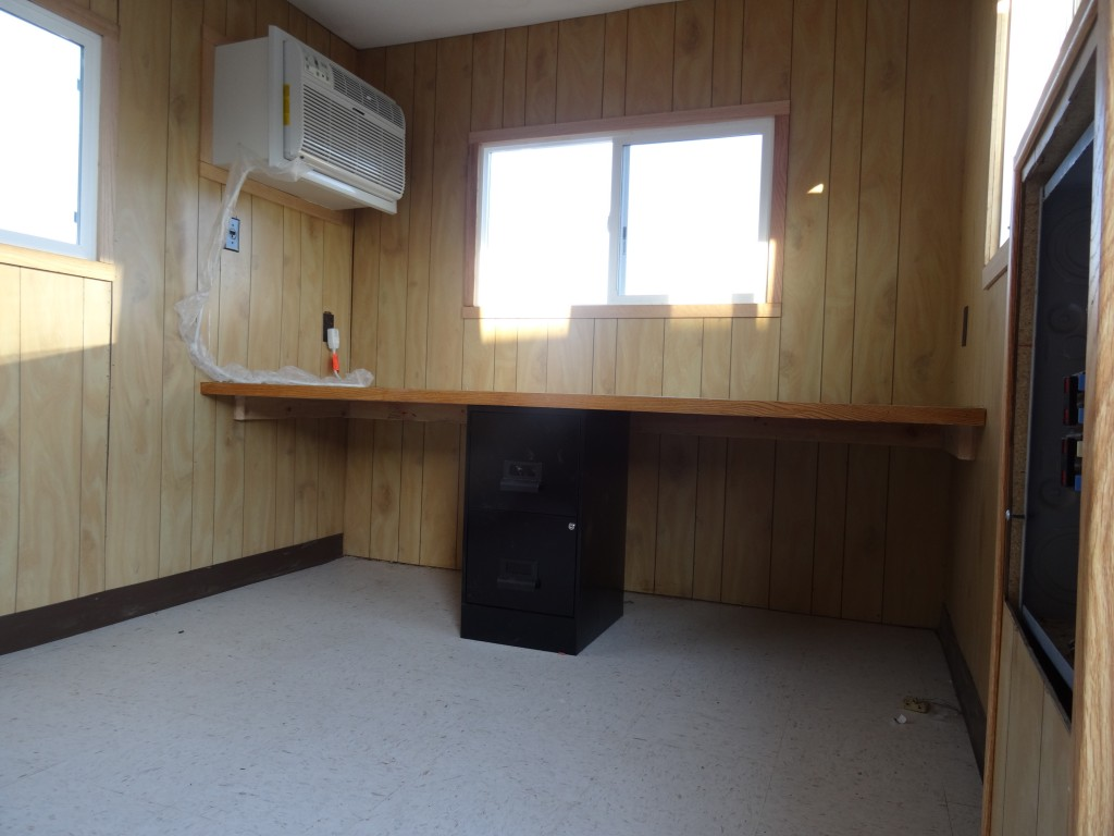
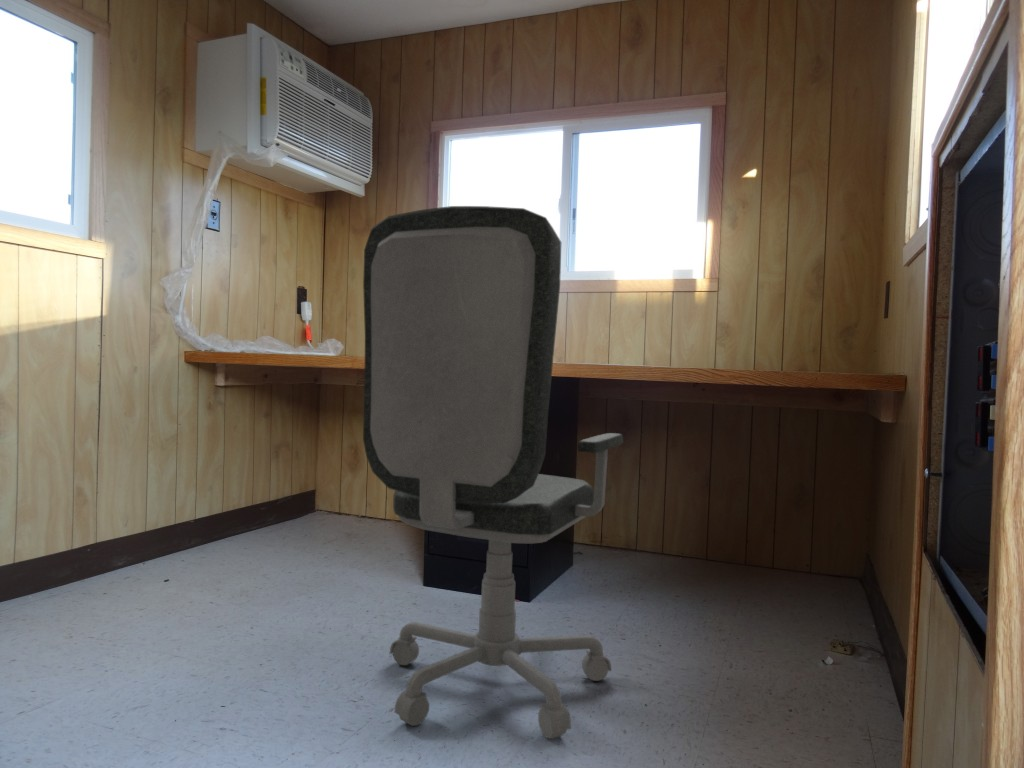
+ office chair [362,205,624,740]
